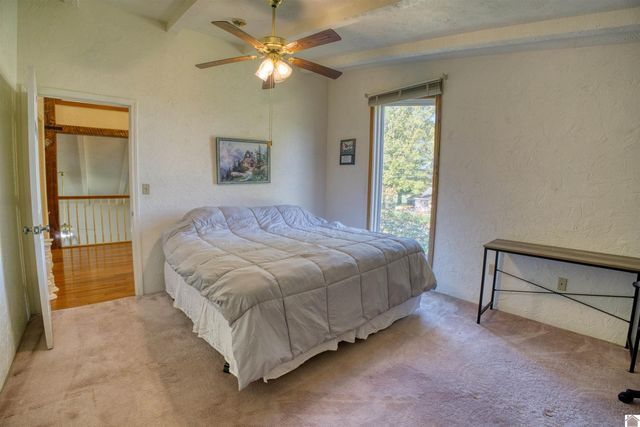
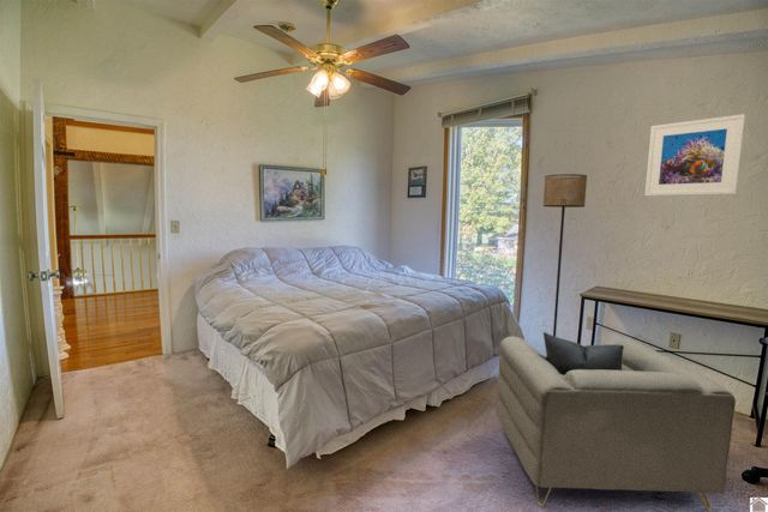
+ floor lamp [542,173,588,337]
+ armchair [494,331,737,512]
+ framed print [644,113,746,197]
